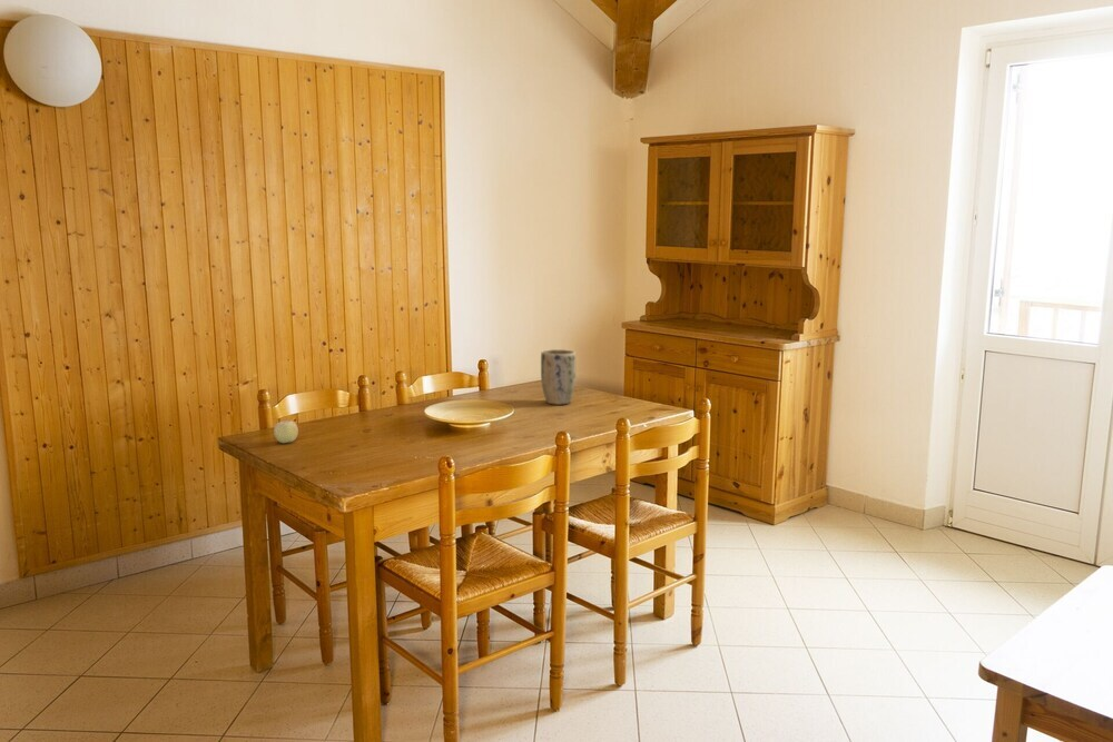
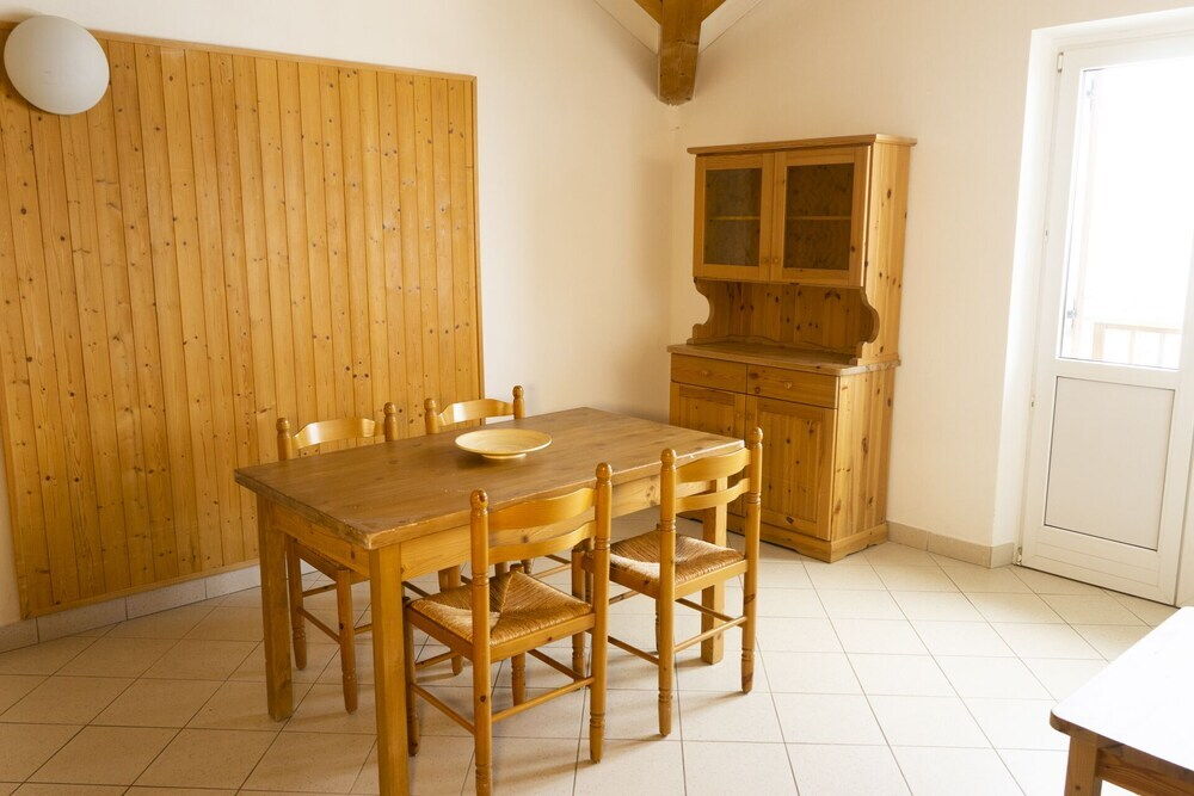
- plant pot [540,348,577,406]
- fruit [273,417,299,444]
